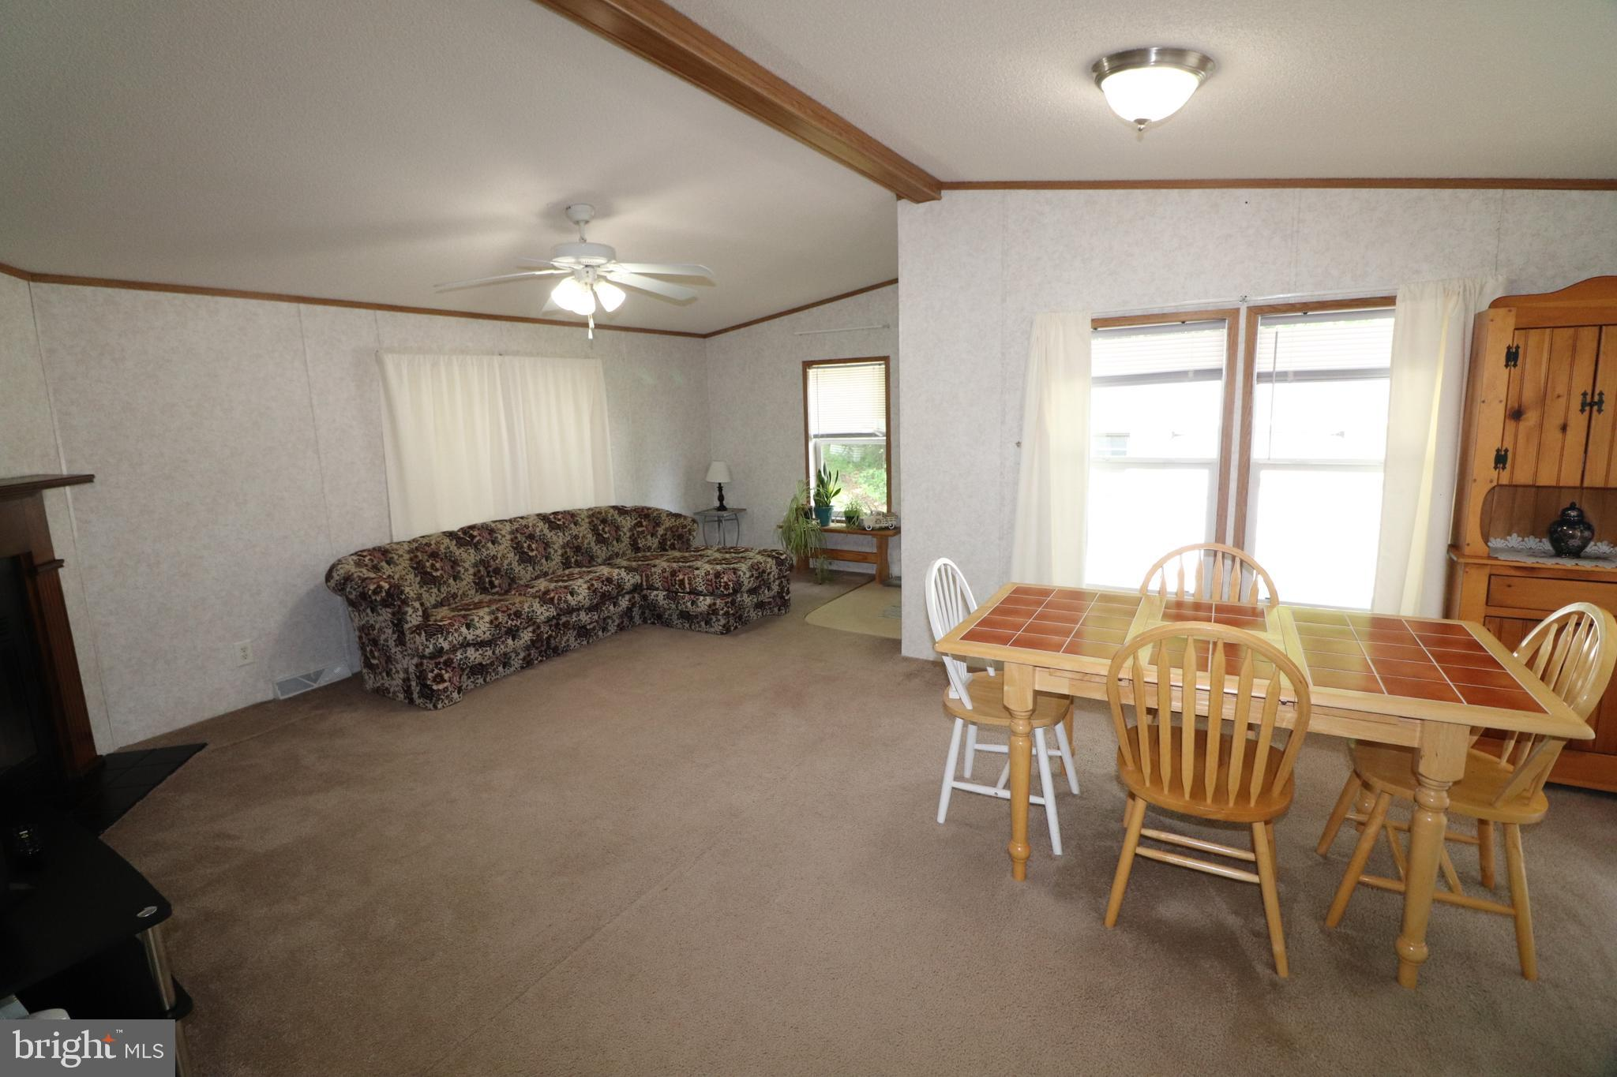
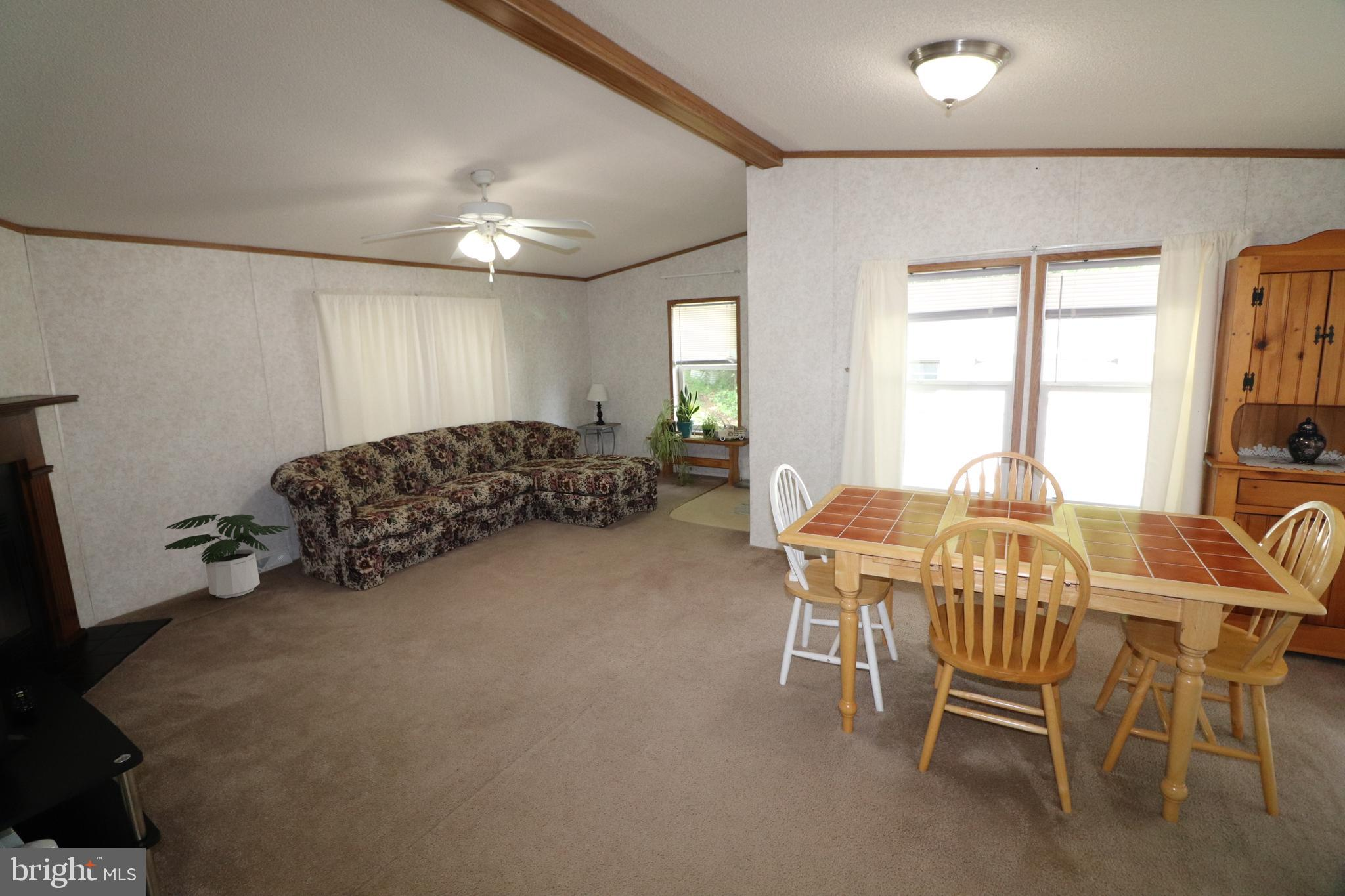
+ potted plant [164,513,291,599]
